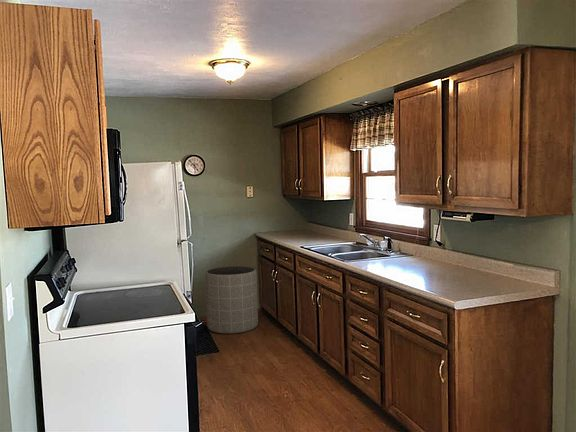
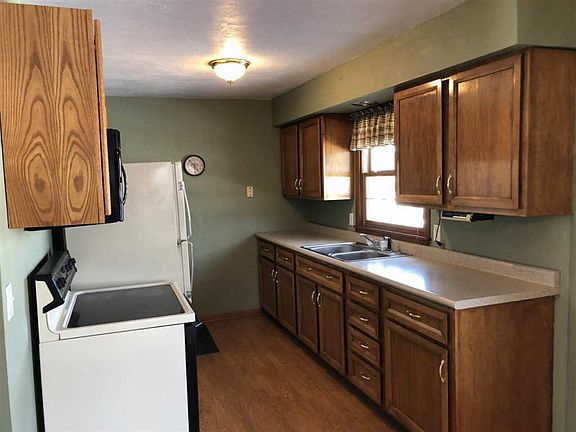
- trash can [204,266,259,335]
